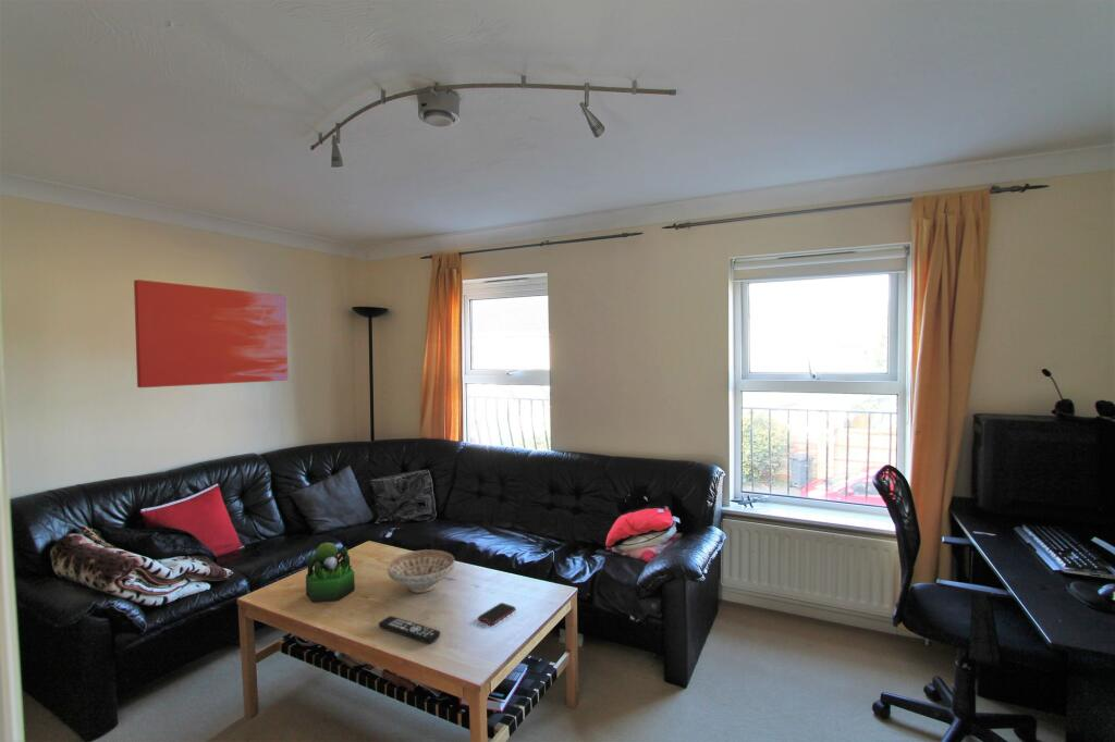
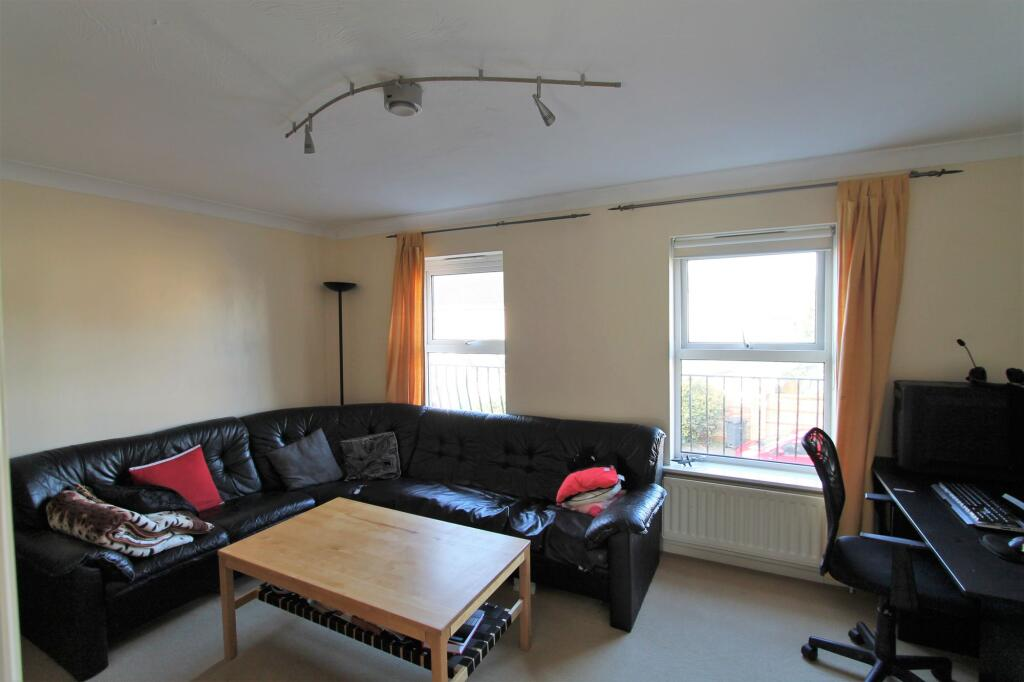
- remote control [378,615,441,644]
- cell phone [477,602,517,626]
- wall art [133,279,289,388]
- plant [305,542,356,603]
- decorative bowl [387,548,455,594]
